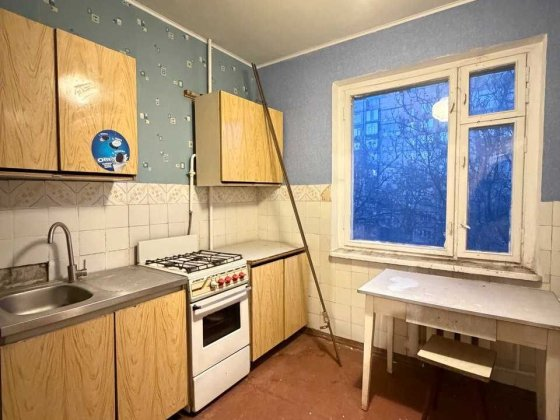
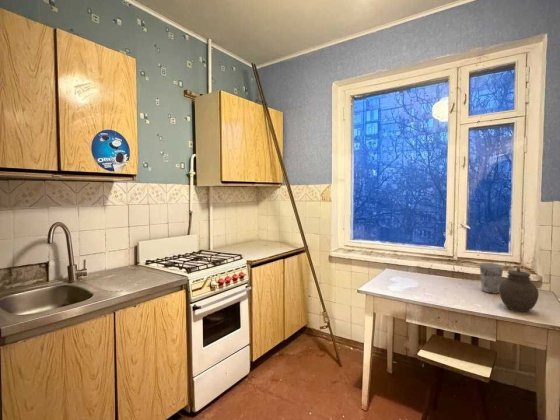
+ jar [499,267,540,313]
+ cup [479,262,505,295]
